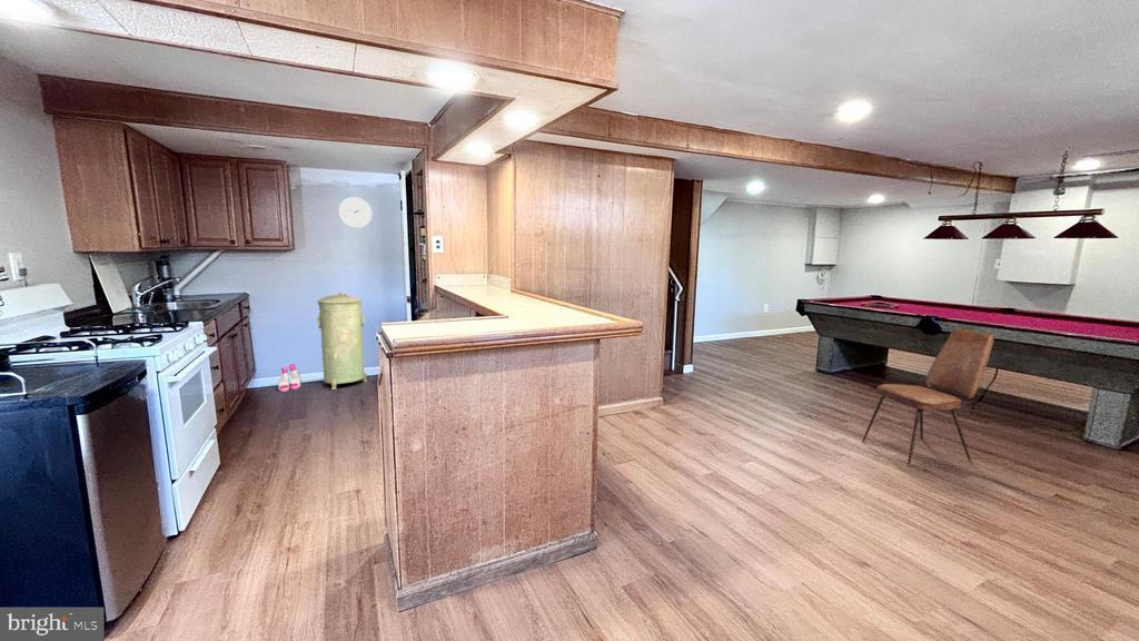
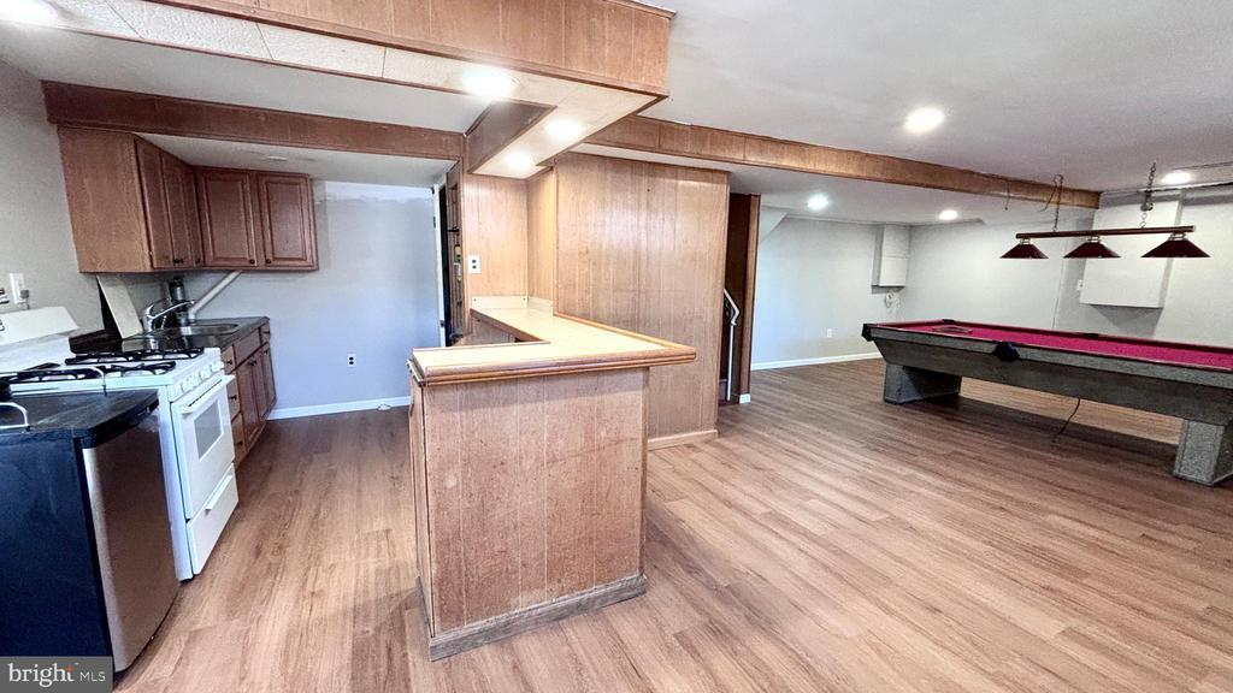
- dining chair [861,327,994,467]
- trash can [316,292,368,391]
- wall clock [337,196,373,229]
- boots [277,363,303,393]
